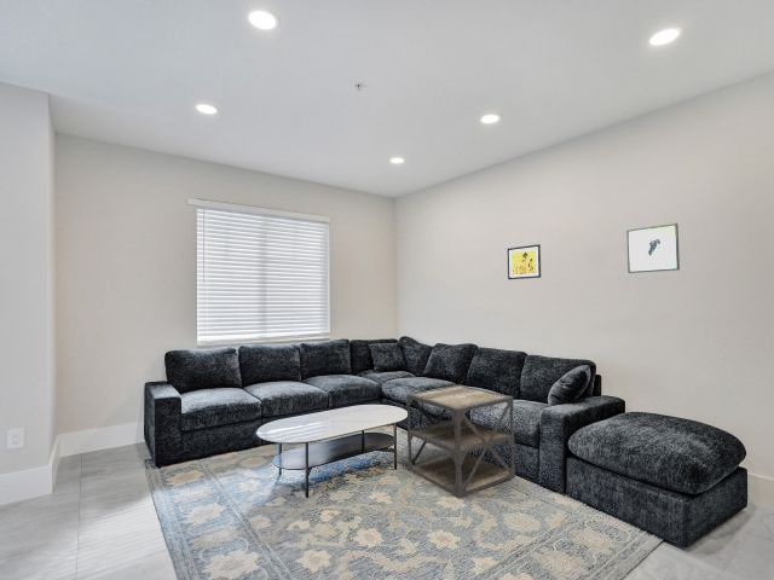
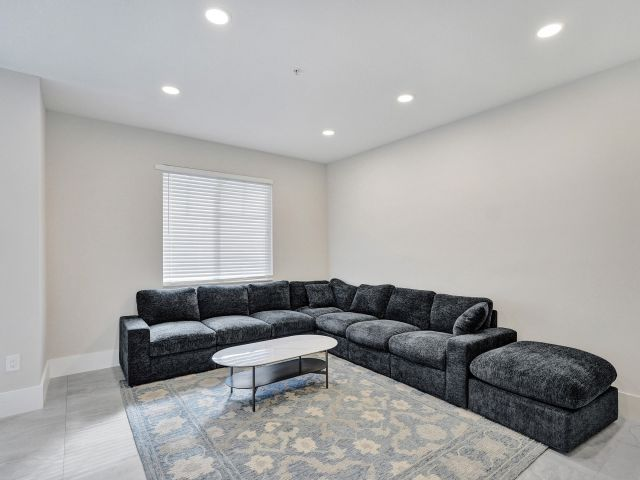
- wall art [506,243,542,280]
- side table [405,383,516,499]
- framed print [625,222,681,274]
